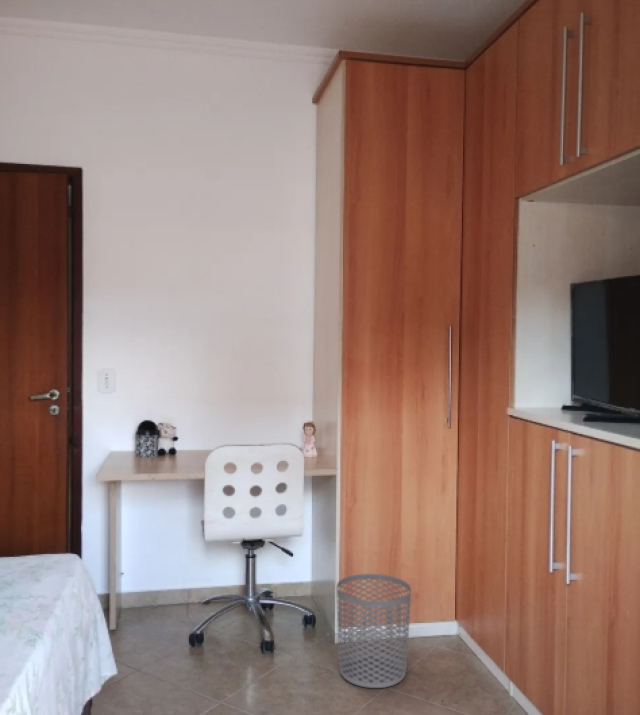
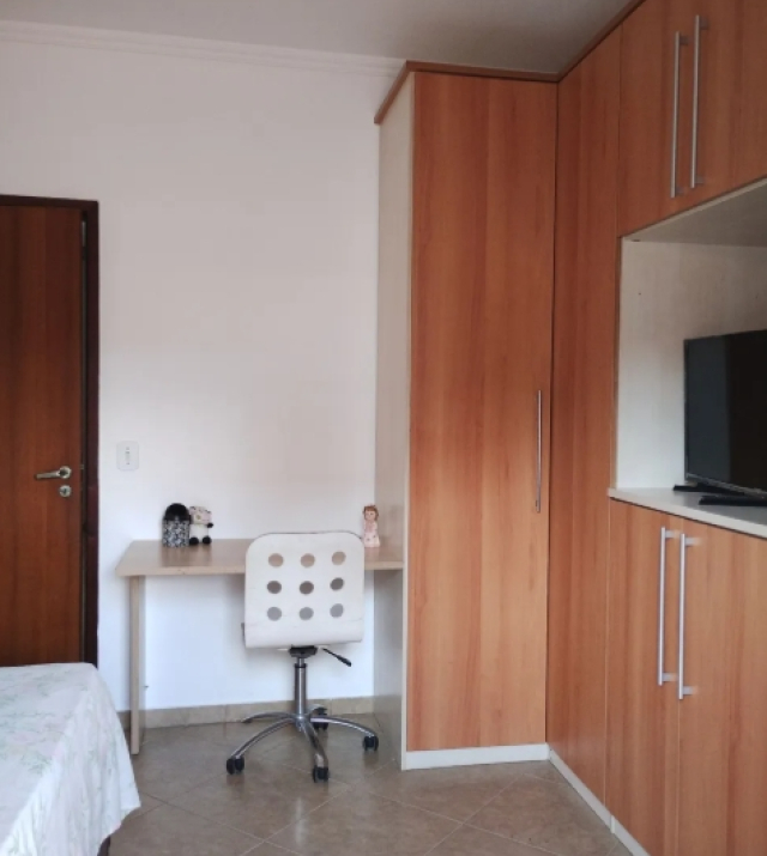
- waste bin [335,573,412,689]
